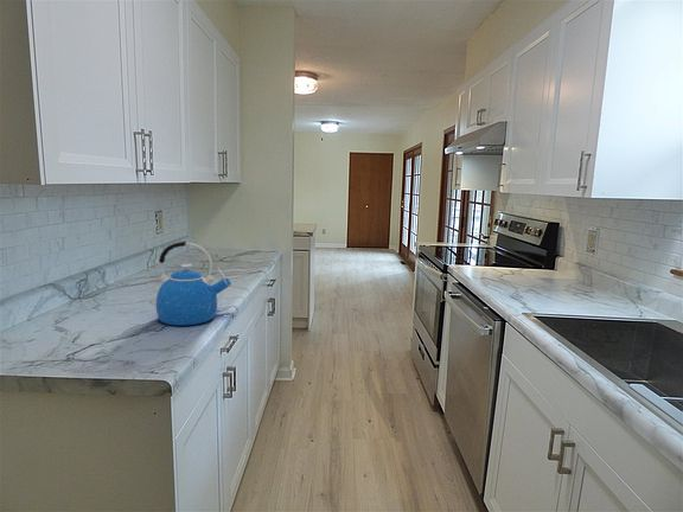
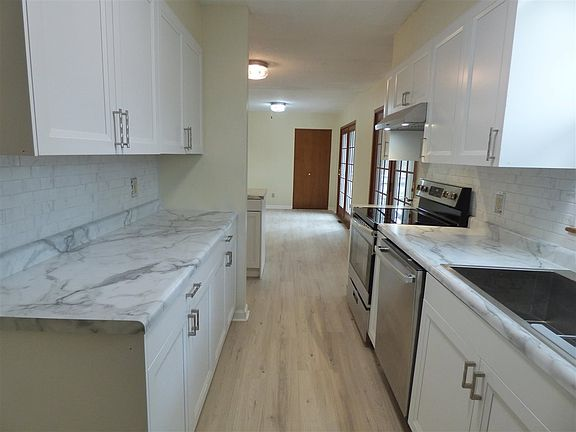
- kettle [155,239,232,326]
